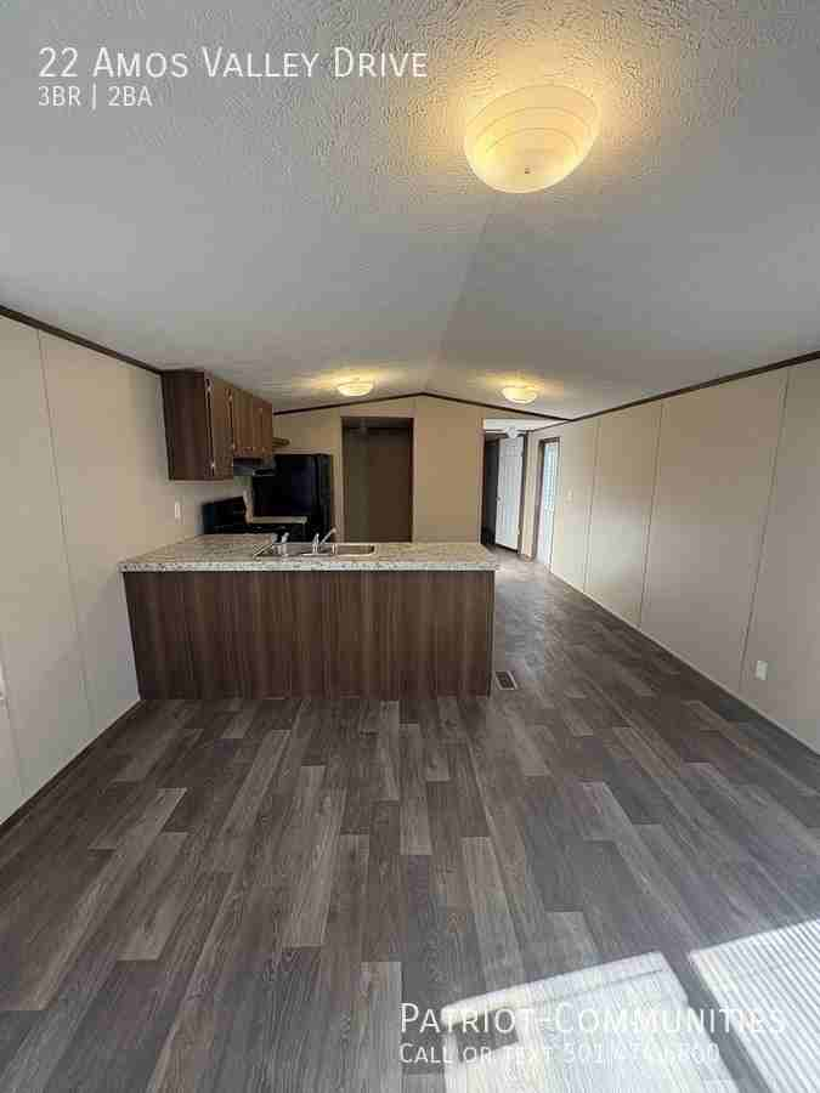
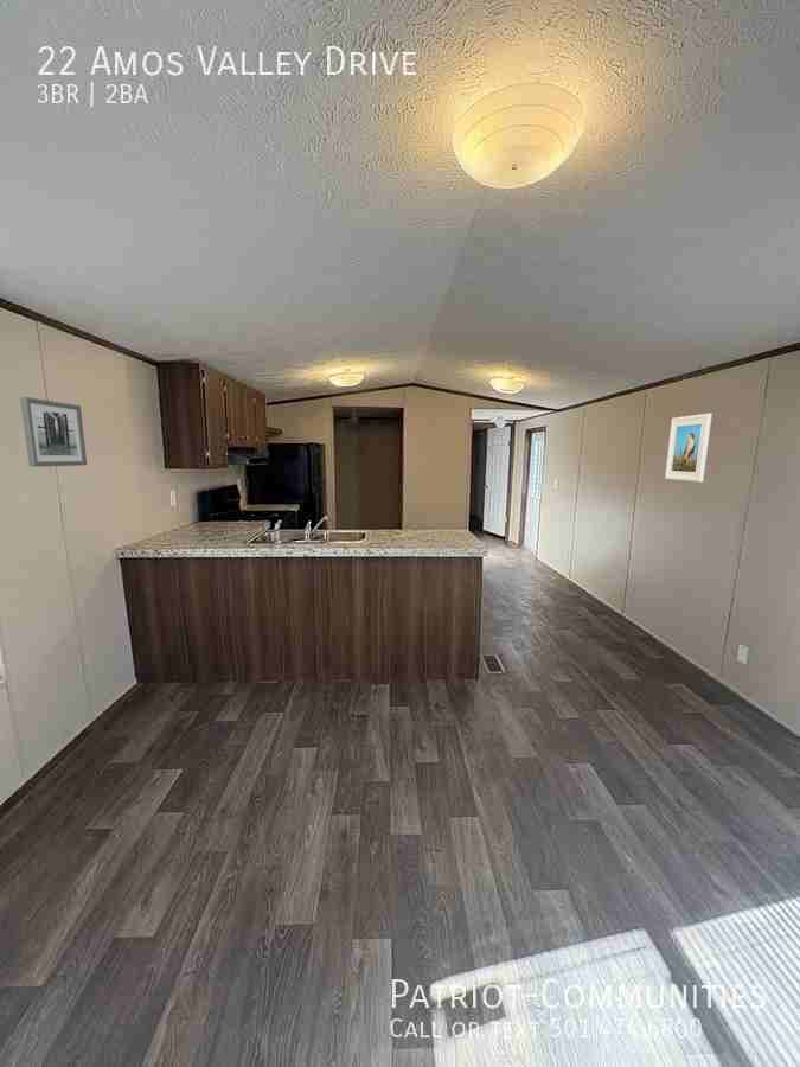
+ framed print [664,413,712,483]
+ wall art [19,396,88,468]
